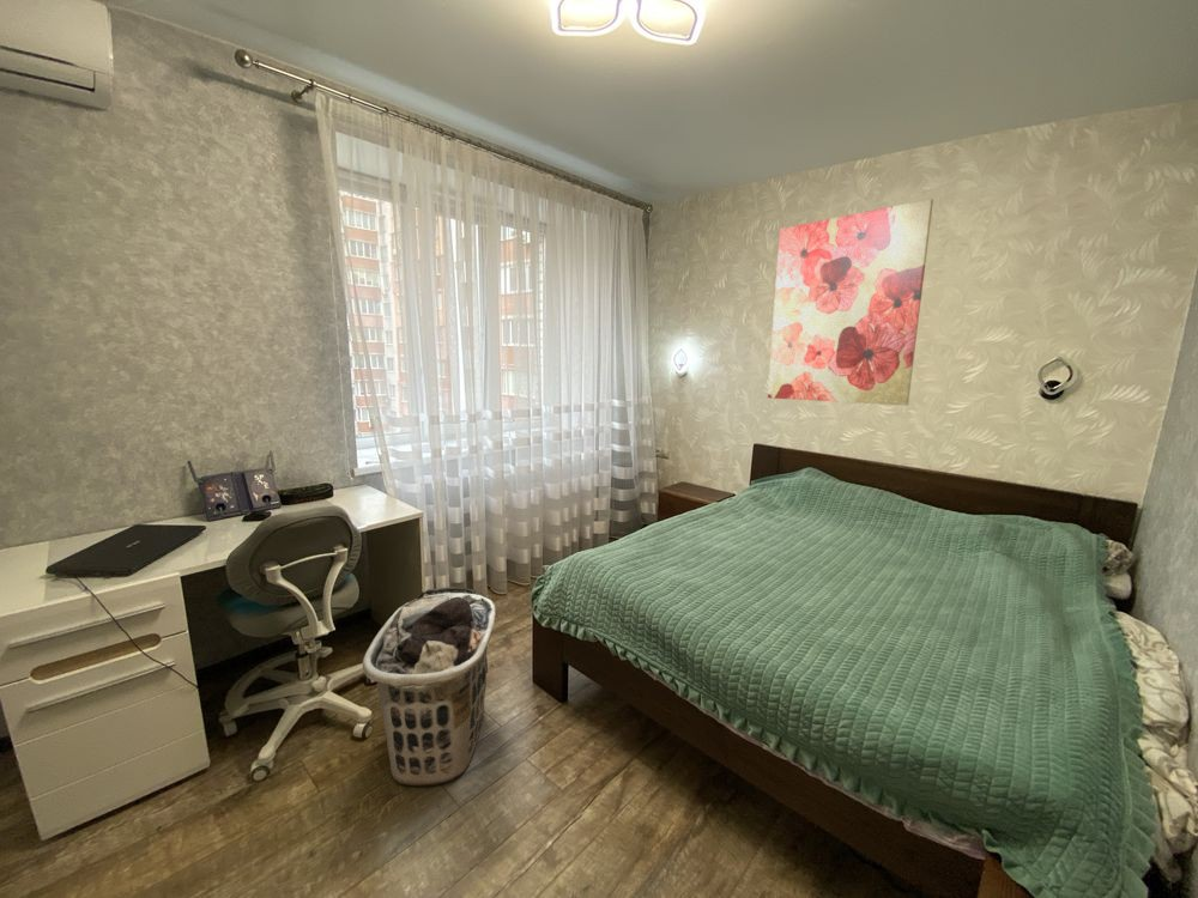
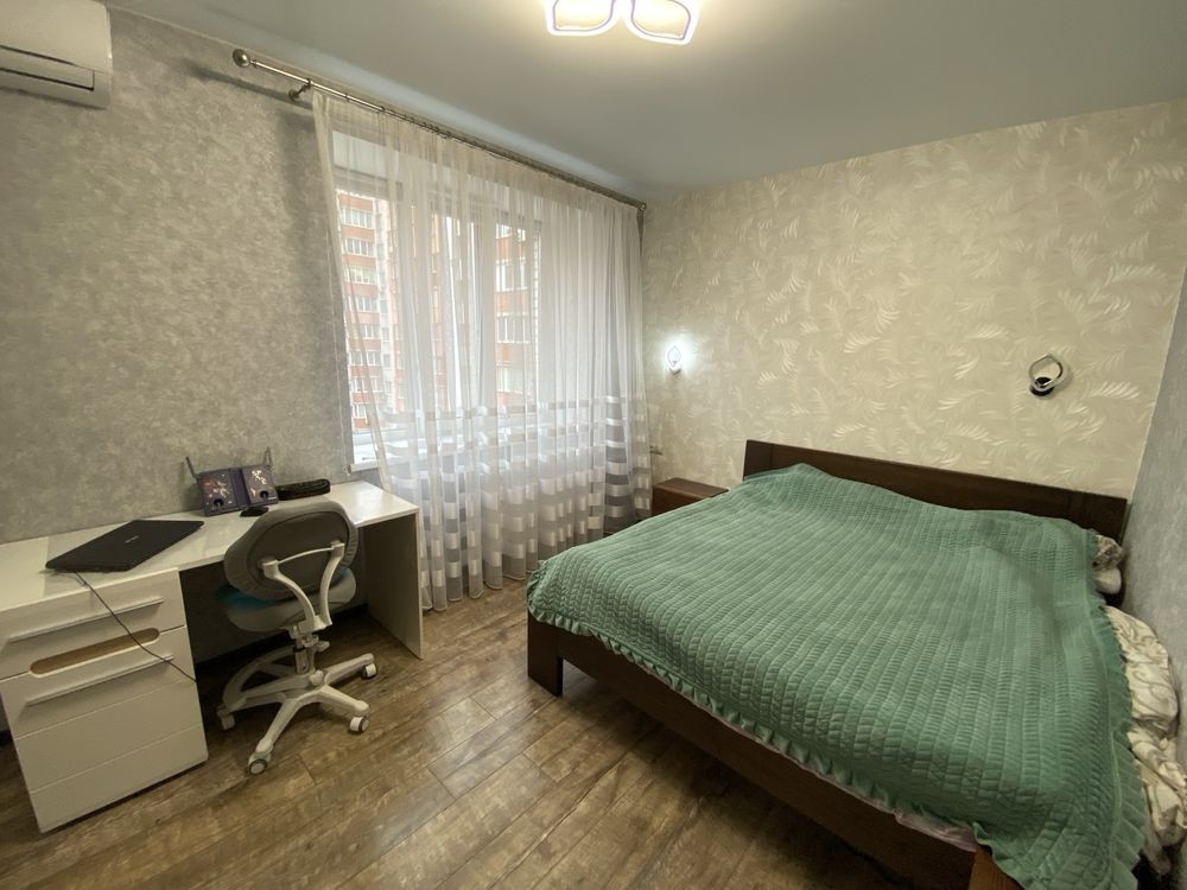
- clothes hamper [362,585,498,788]
- wall art [767,198,934,407]
